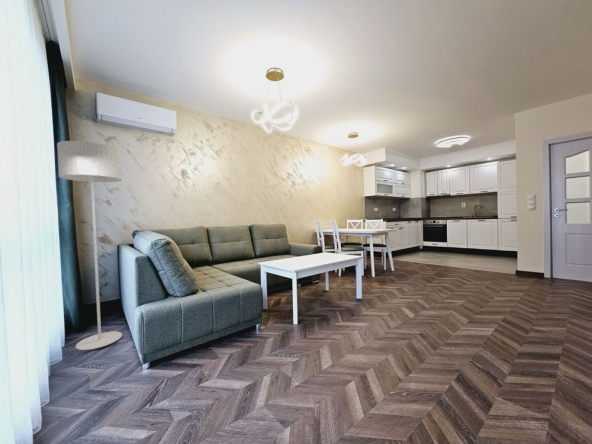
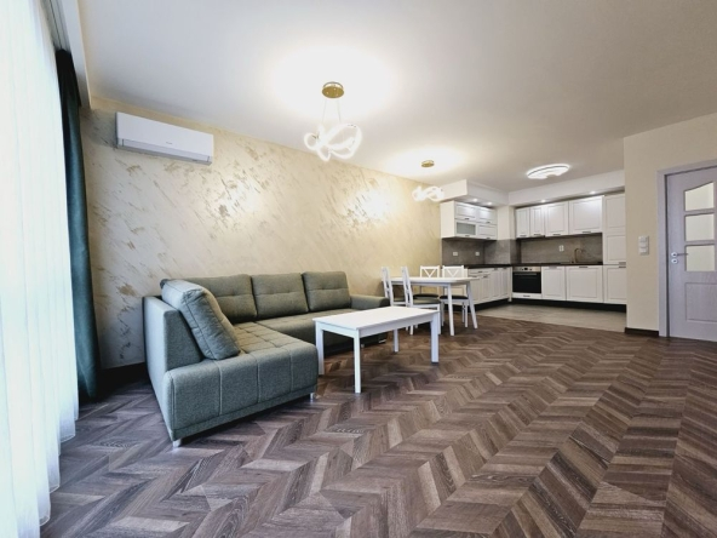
- floor lamp [56,140,123,351]
